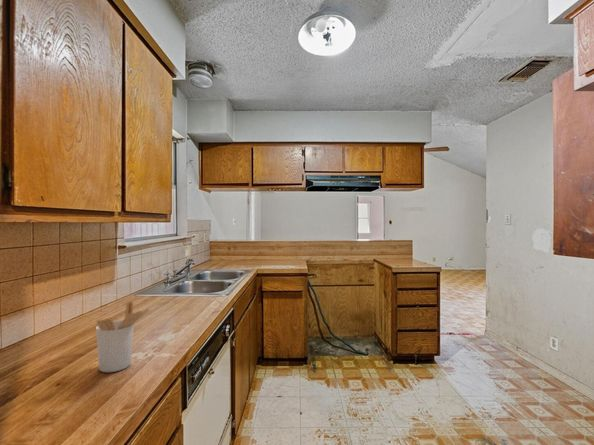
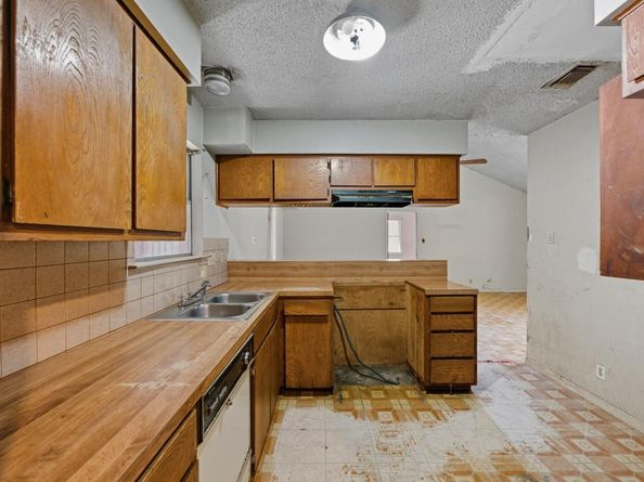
- utensil holder [95,300,151,373]
